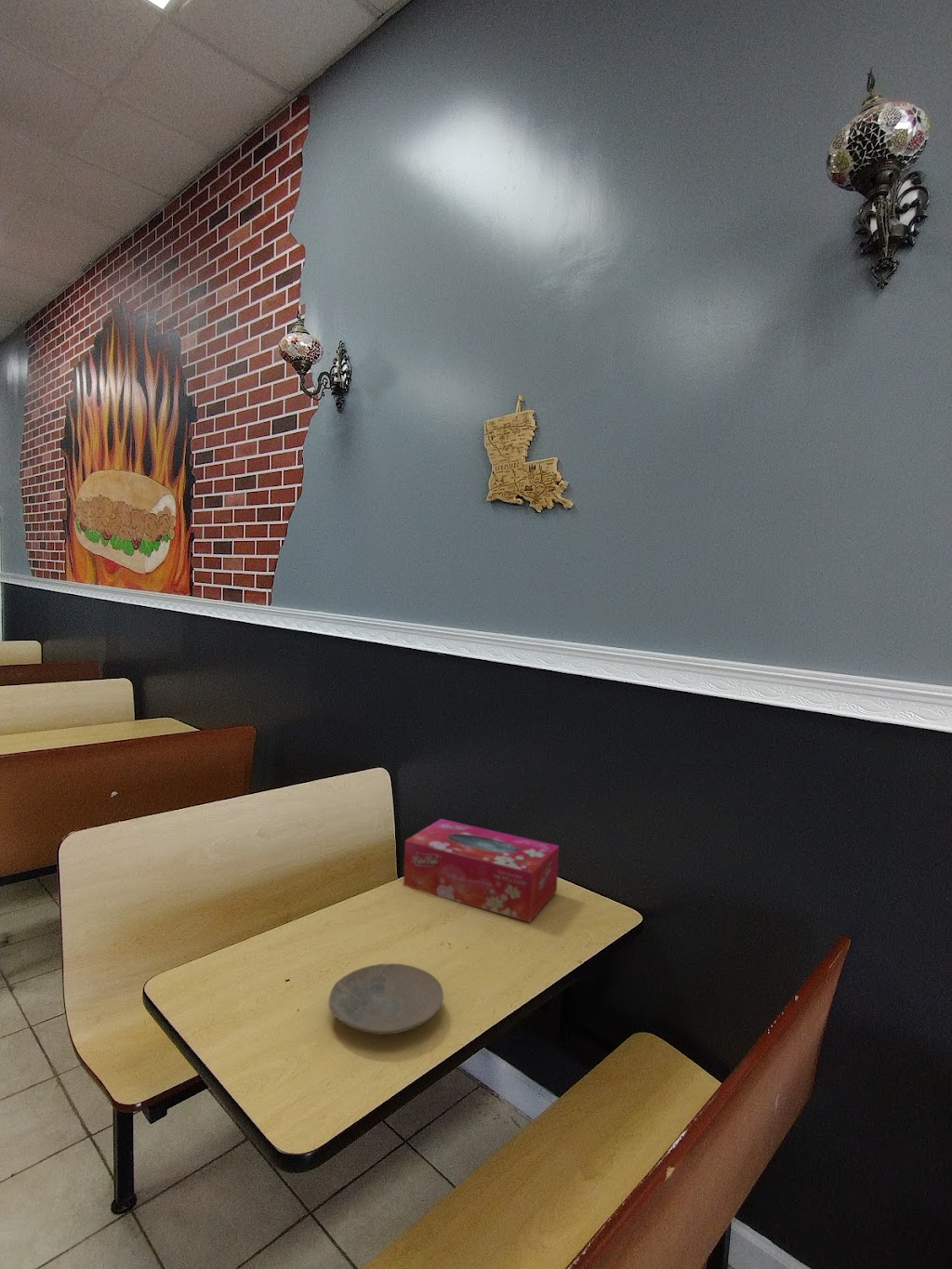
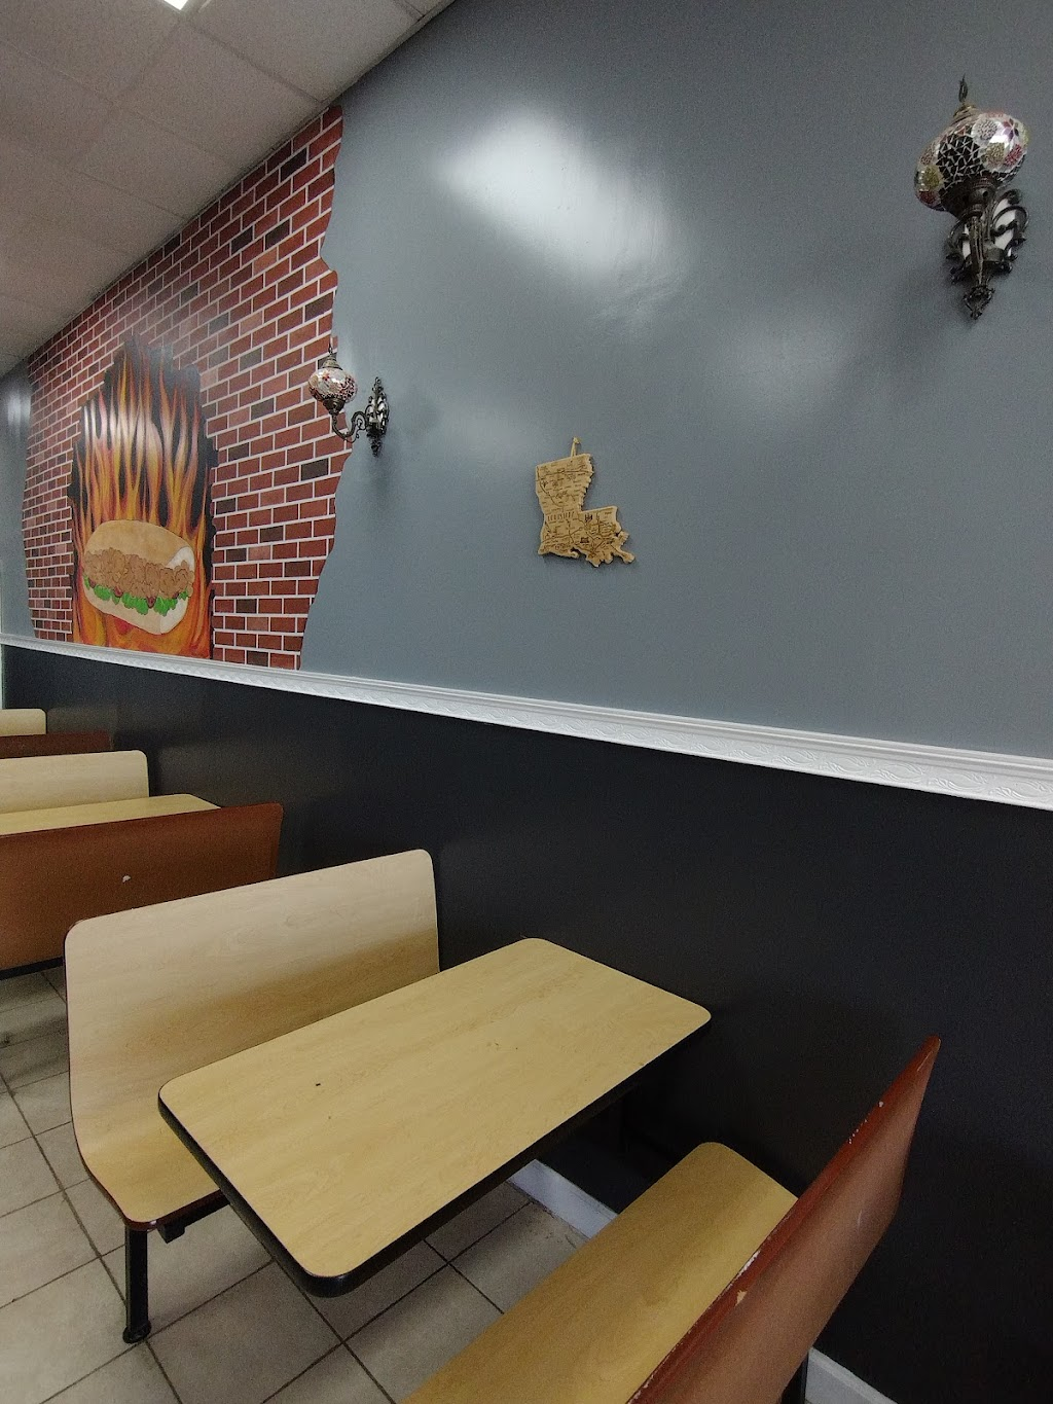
- tissue box [403,818,560,923]
- plate [328,962,444,1036]
